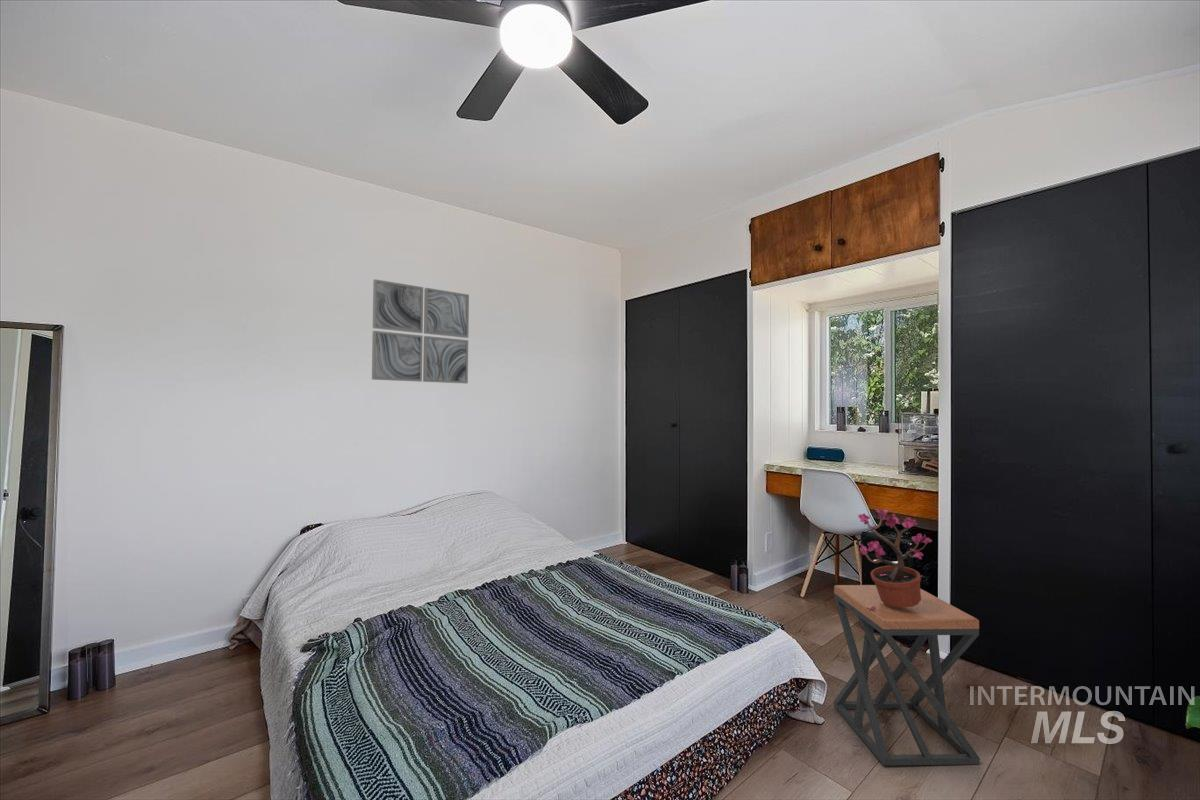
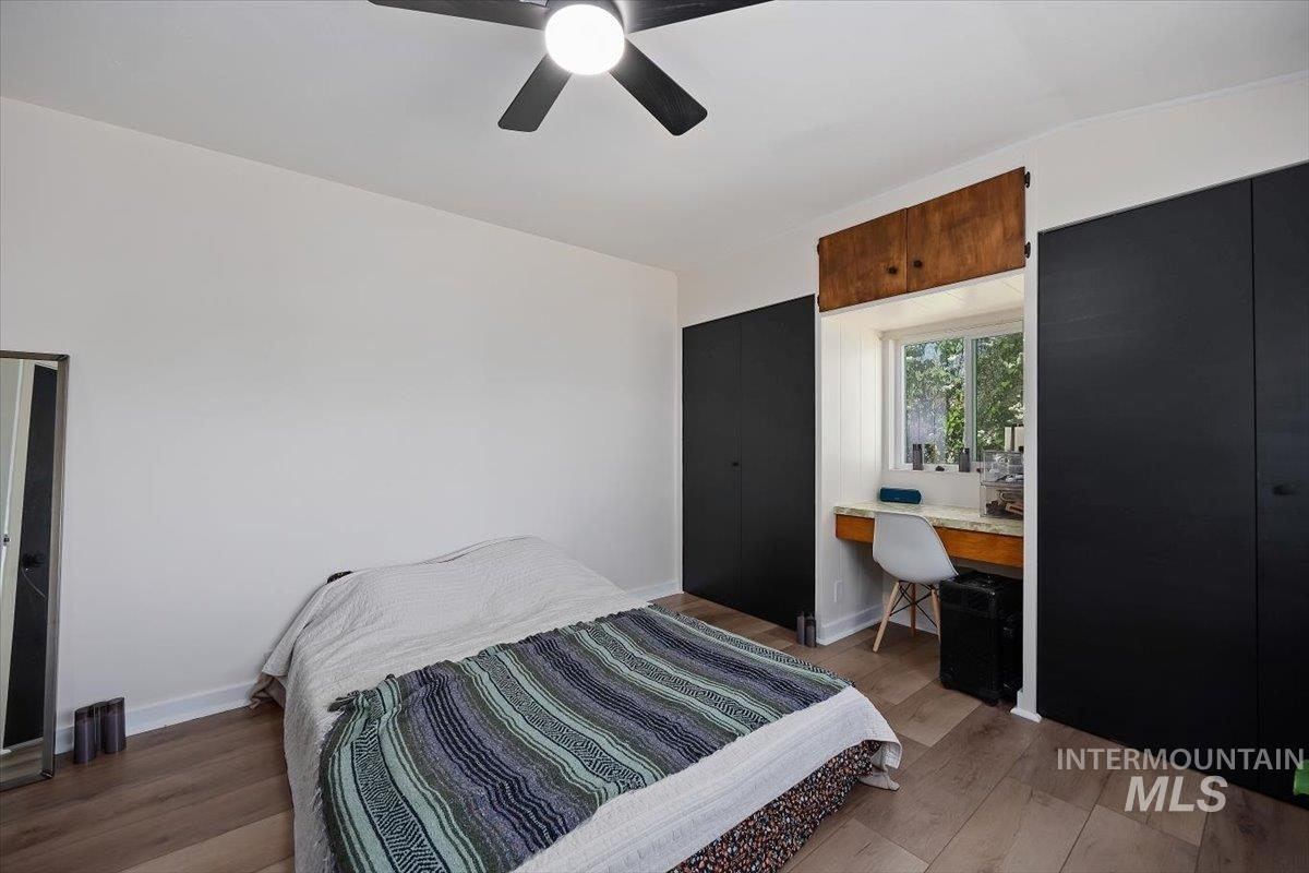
- wall art [371,278,470,385]
- stool [833,584,981,767]
- potted plant [857,508,933,610]
